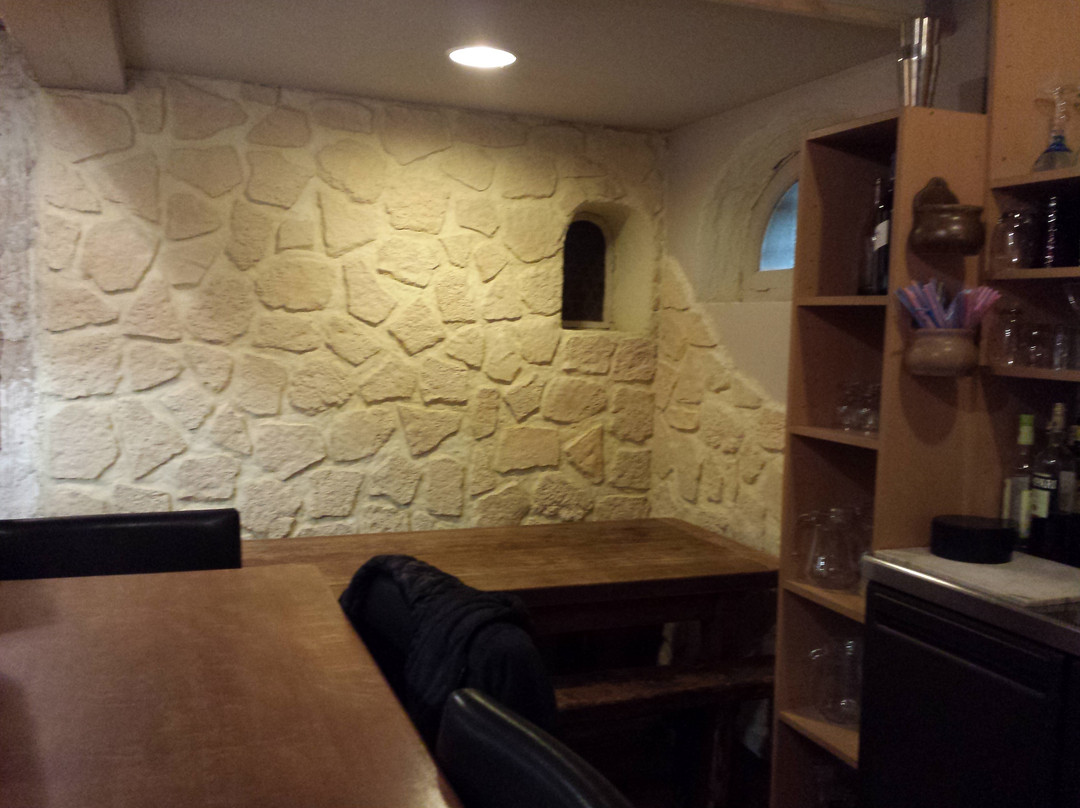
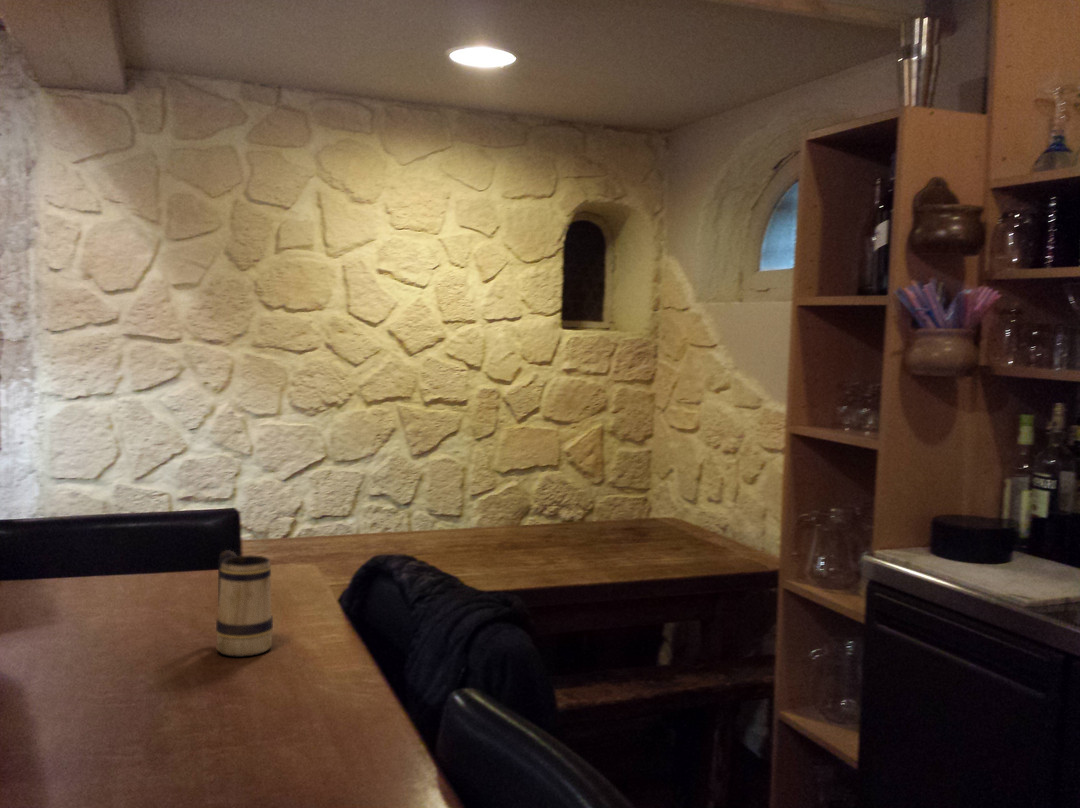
+ beer mug [215,549,274,658]
